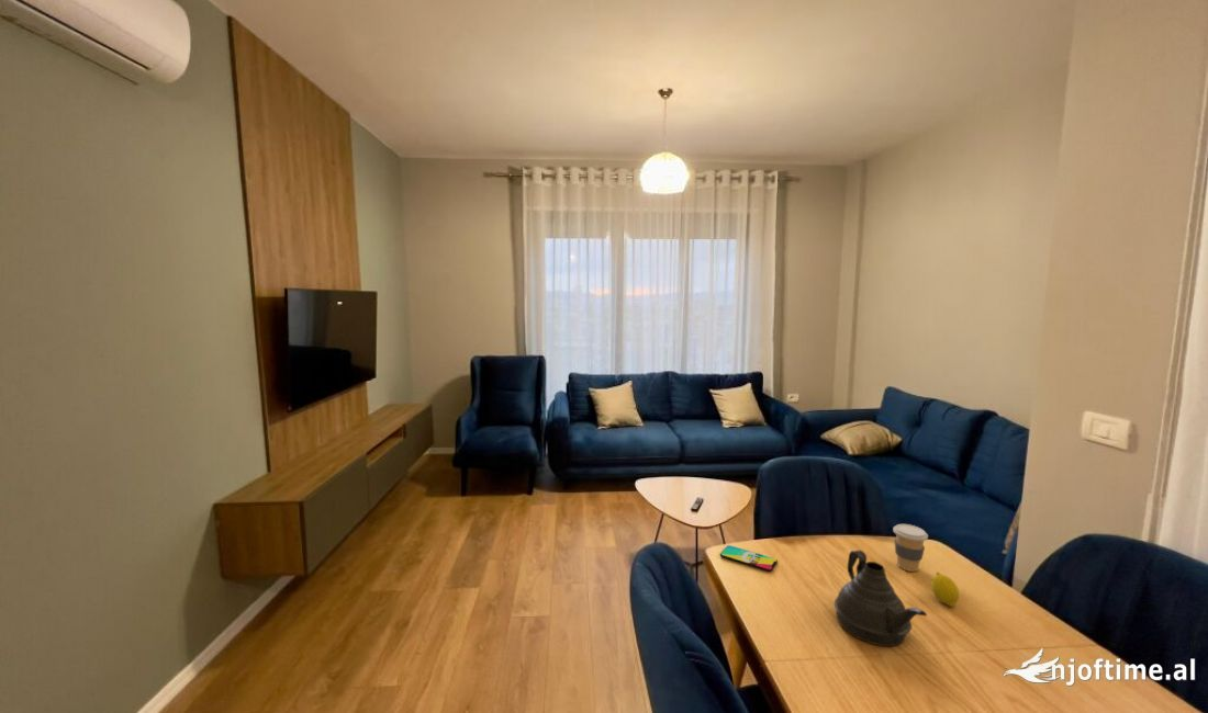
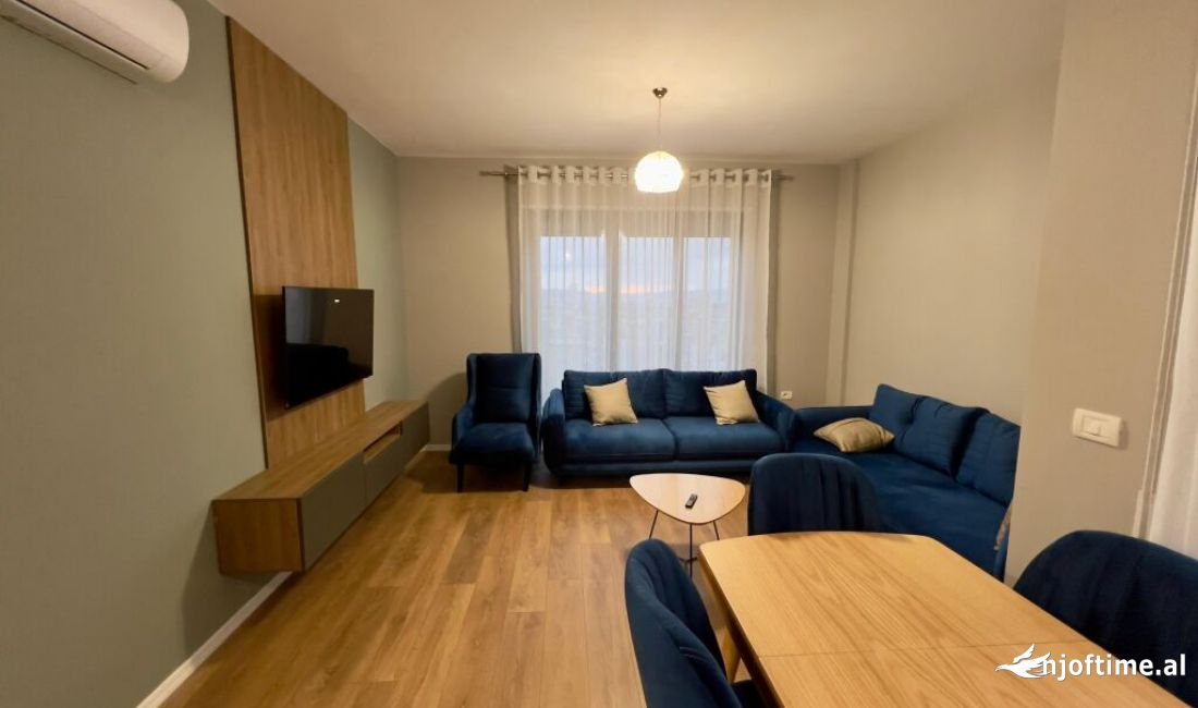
- teapot [834,548,928,647]
- fruit [930,570,960,608]
- smartphone [719,544,779,573]
- coffee cup [892,523,929,573]
